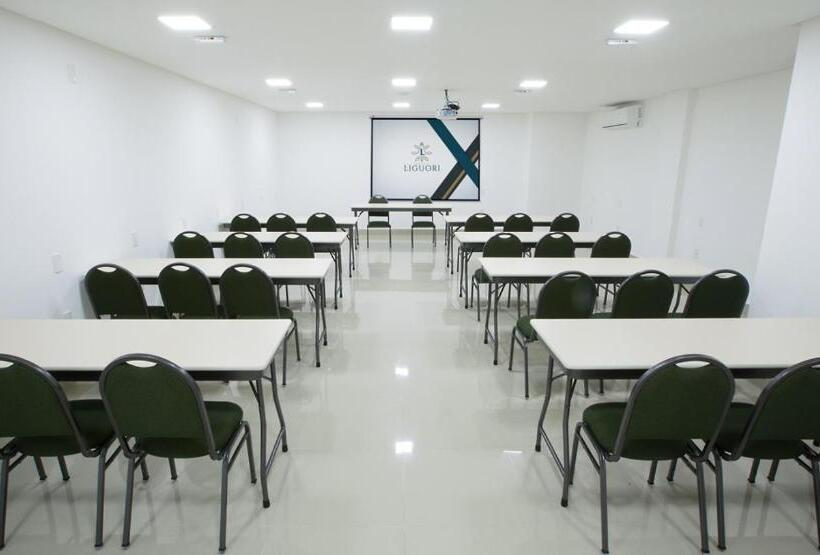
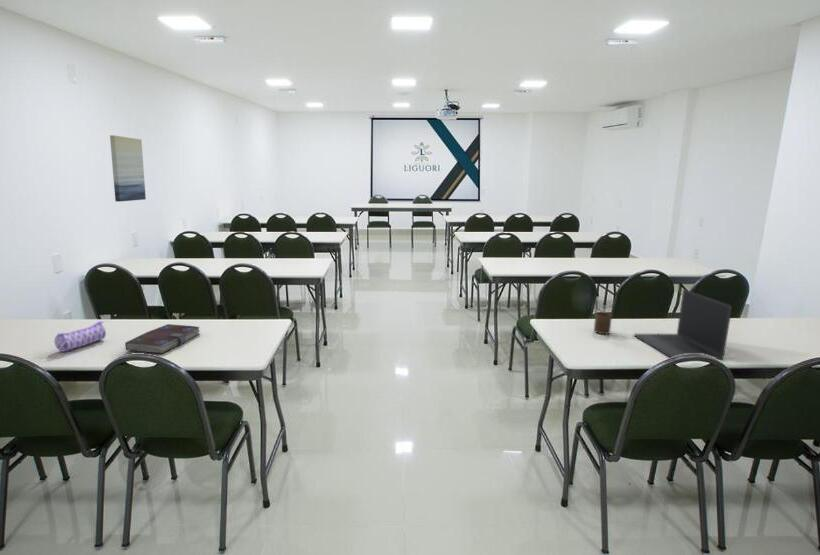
+ pencil case [54,320,107,353]
+ wall art [109,134,147,203]
+ book [124,323,201,355]
+ laptop [633,288,733,360]
+ cup [593,311,613,335]
